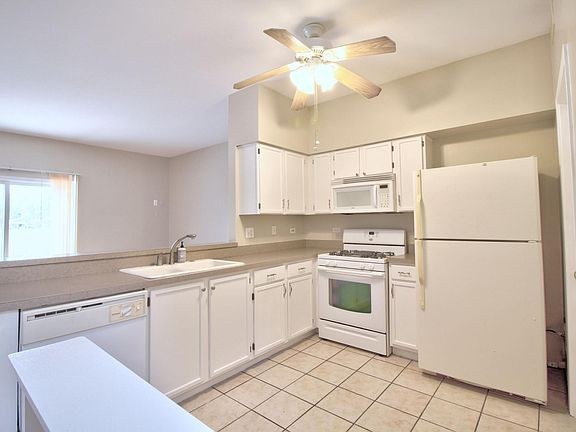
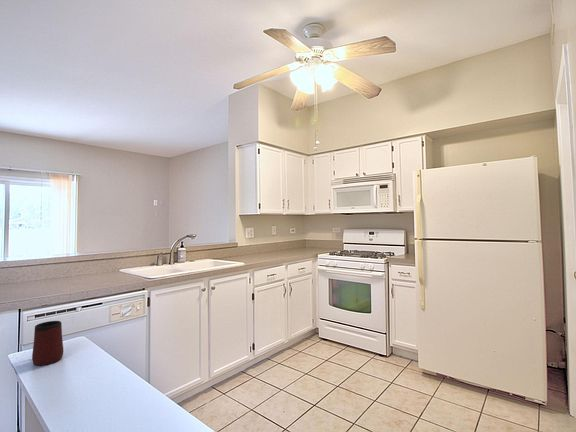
+ mug [31,320,64,366]
